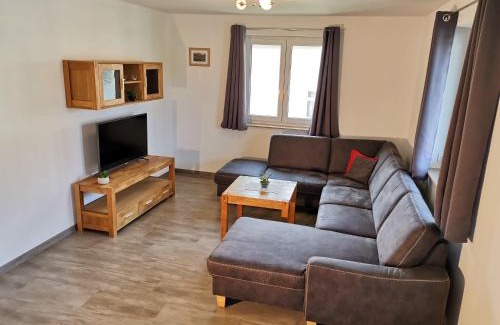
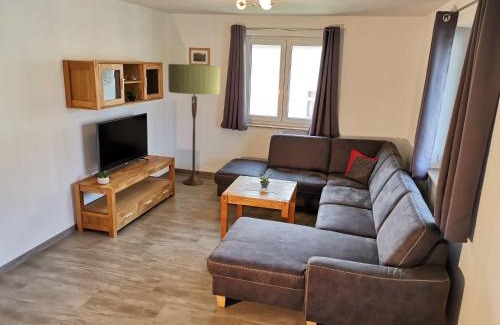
+ floor lamp [167,63,221,186]
